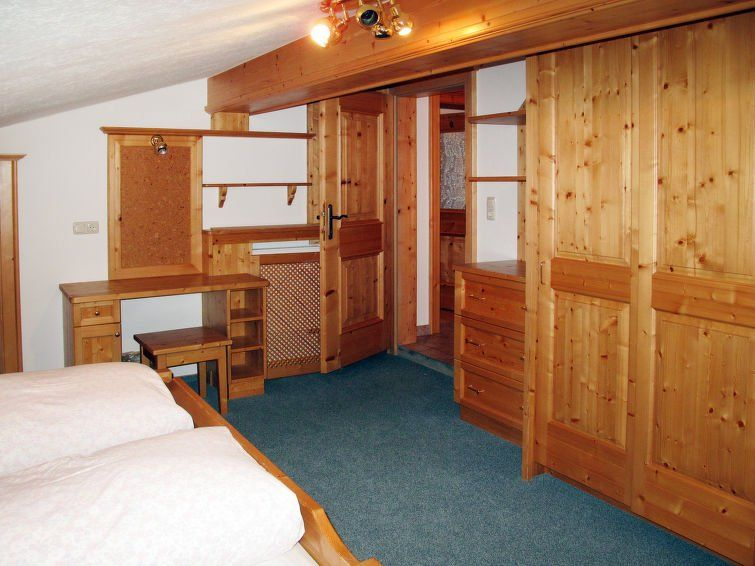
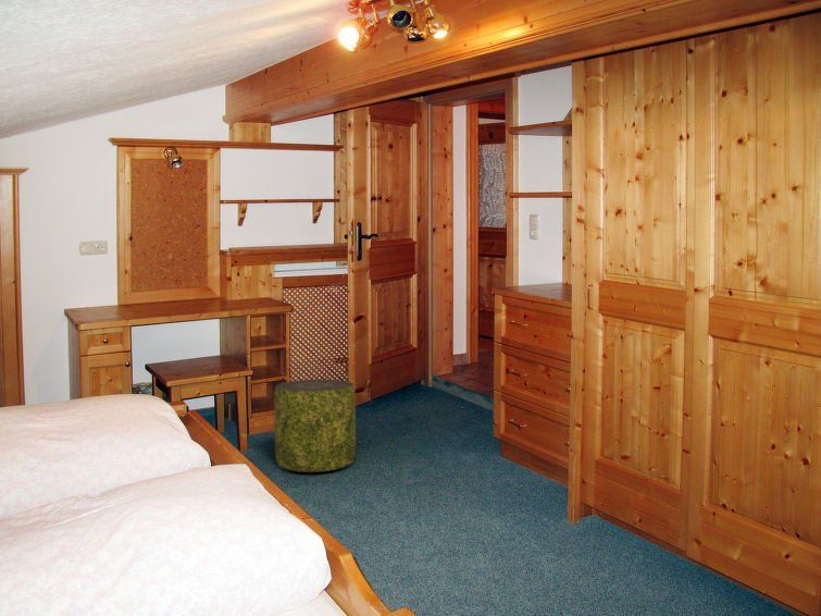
+ pouf [273,379,357,473]
